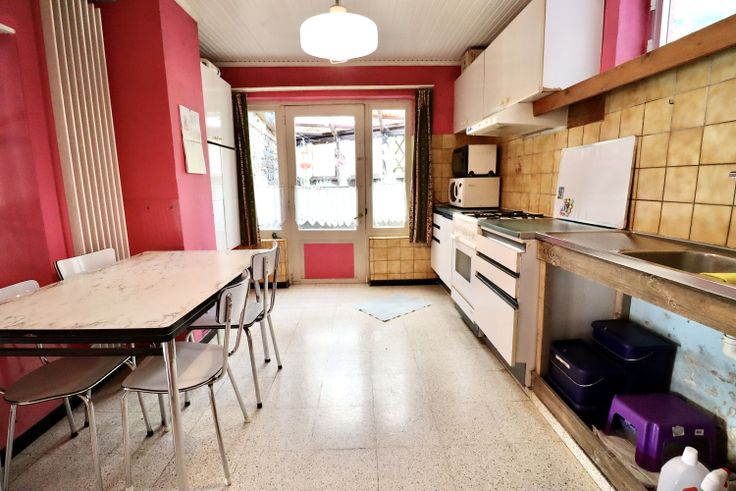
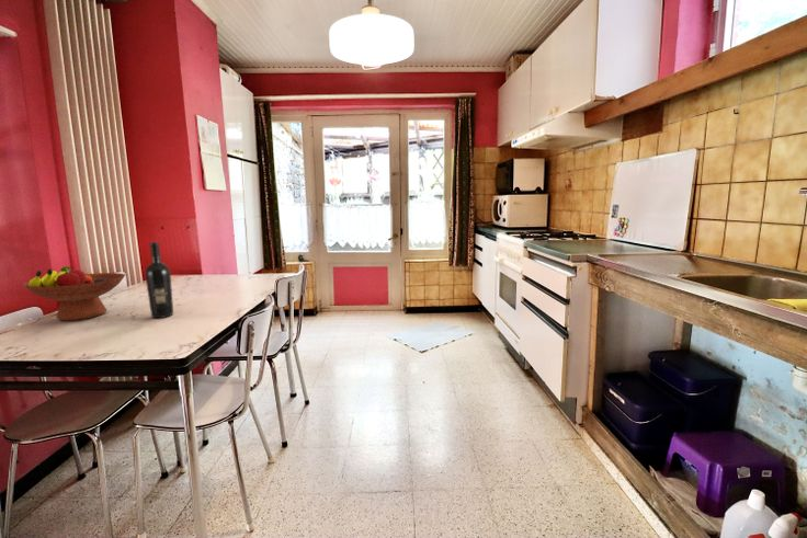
+ wine bottle [144,241,174,319]
+ fruit bowl [22,265,126,321]
